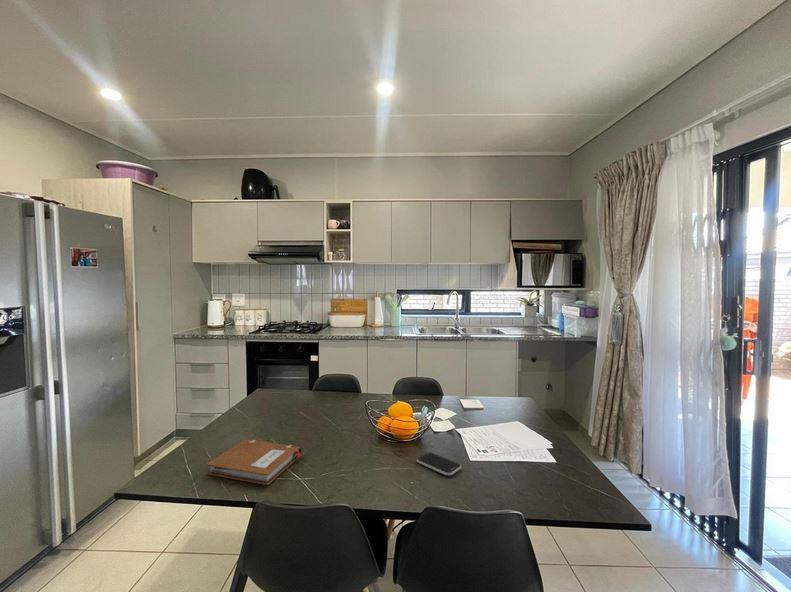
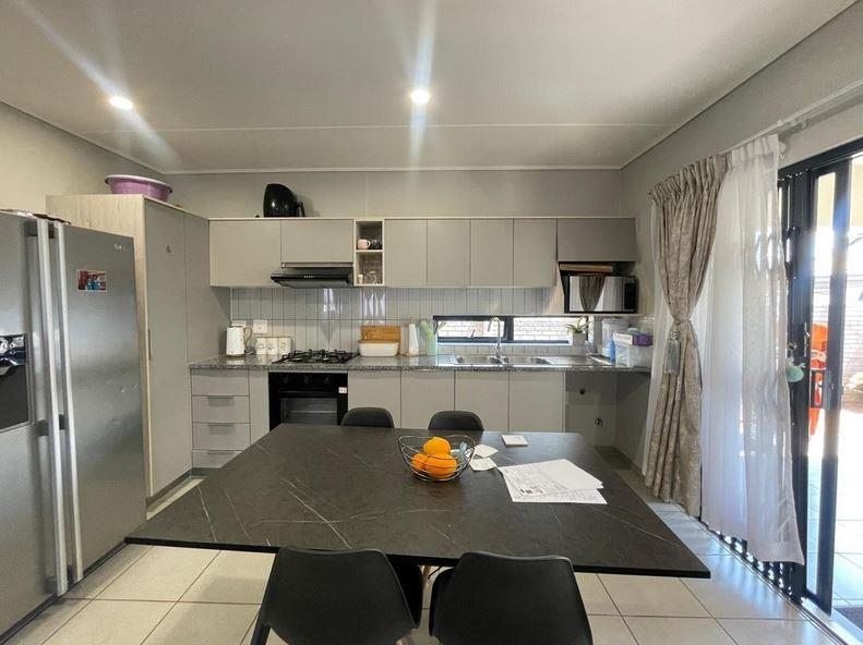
- notebook [205,438,303,486]
- smartphone [416,451,462,477]
